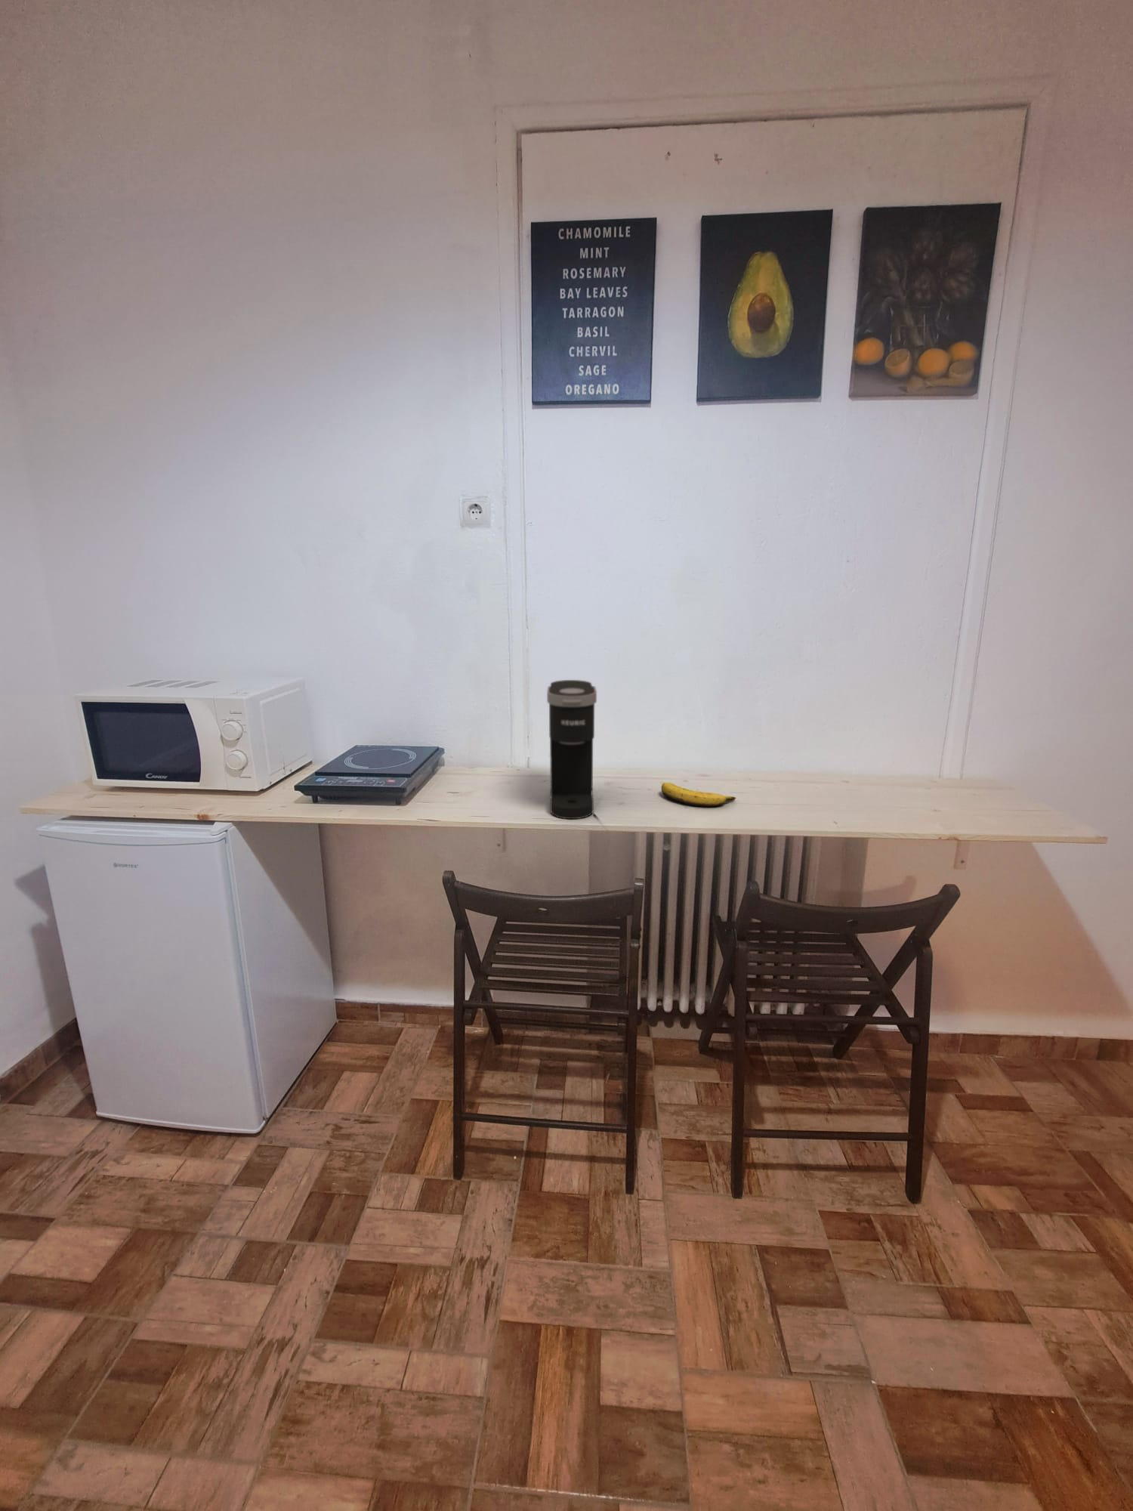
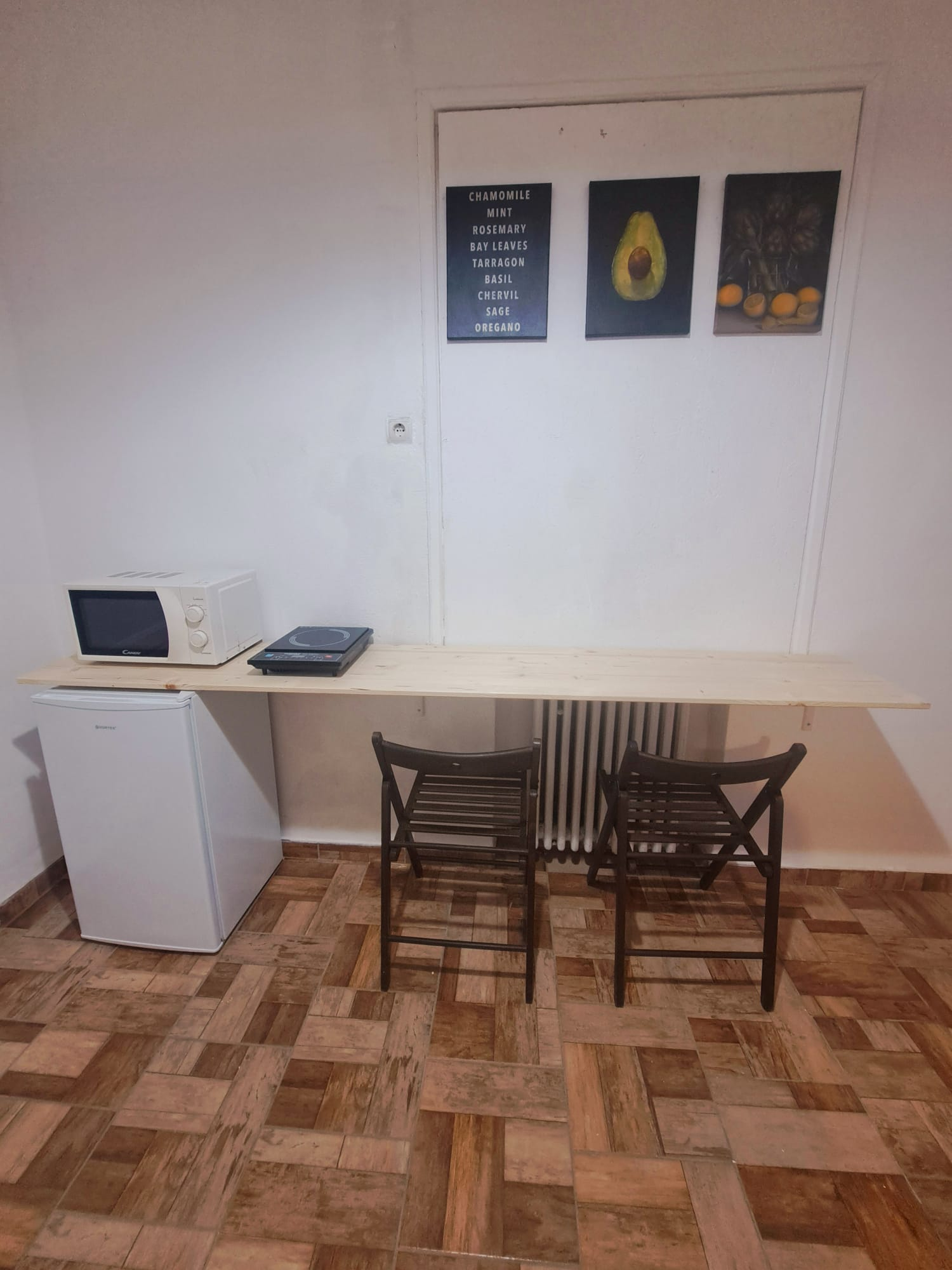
- banana [661,782,737,808]
- coffee maker [546,679,597,820]
